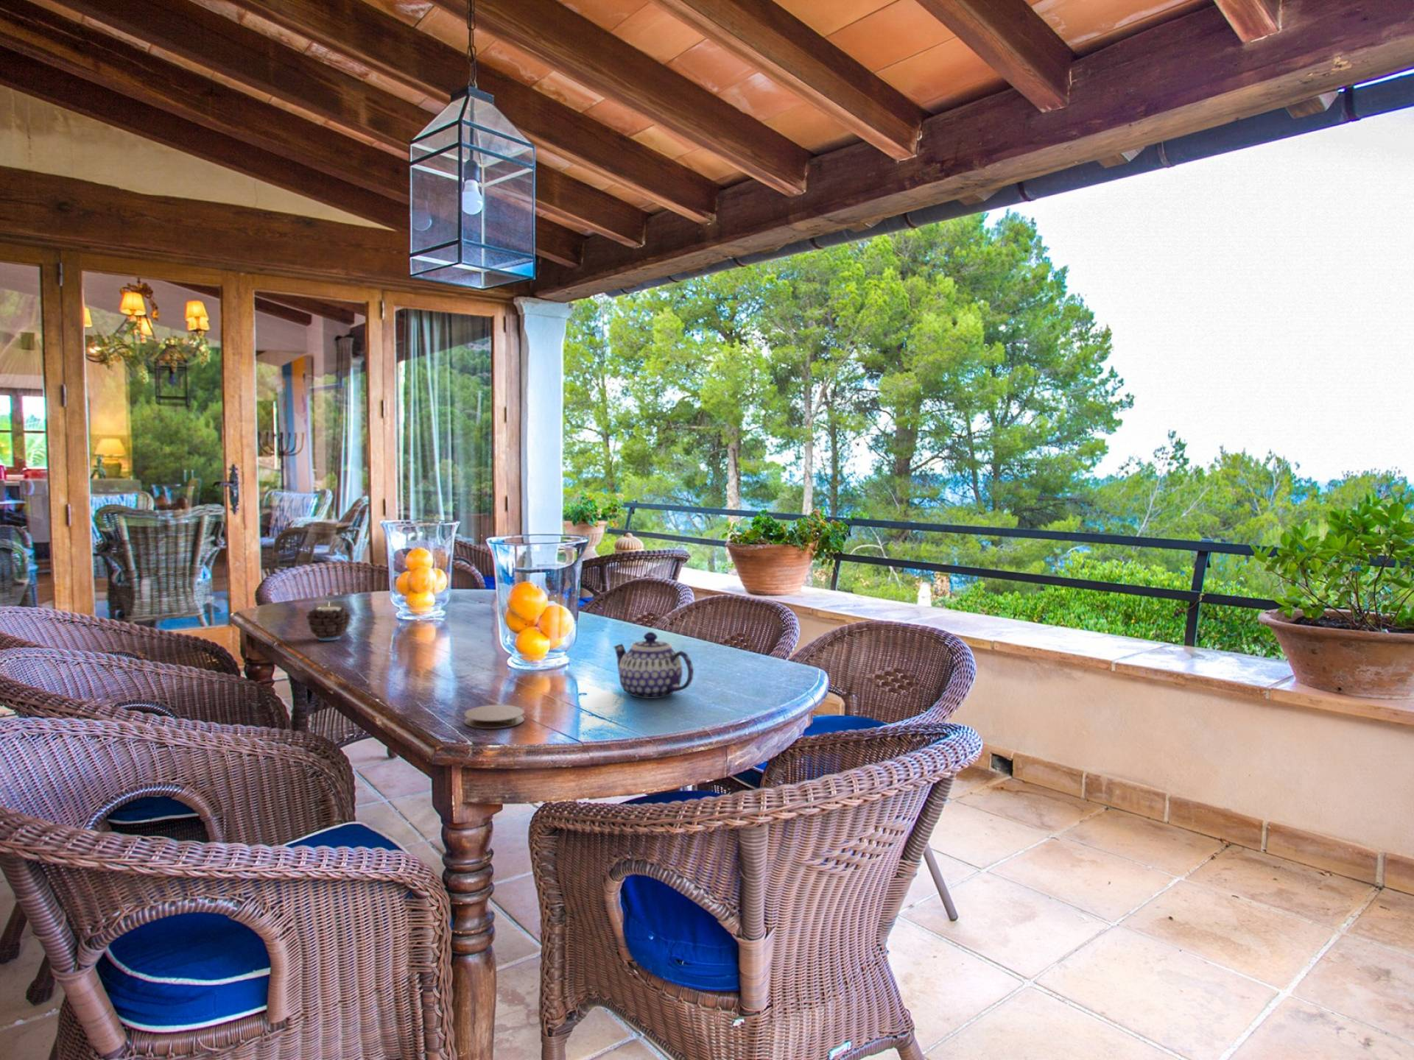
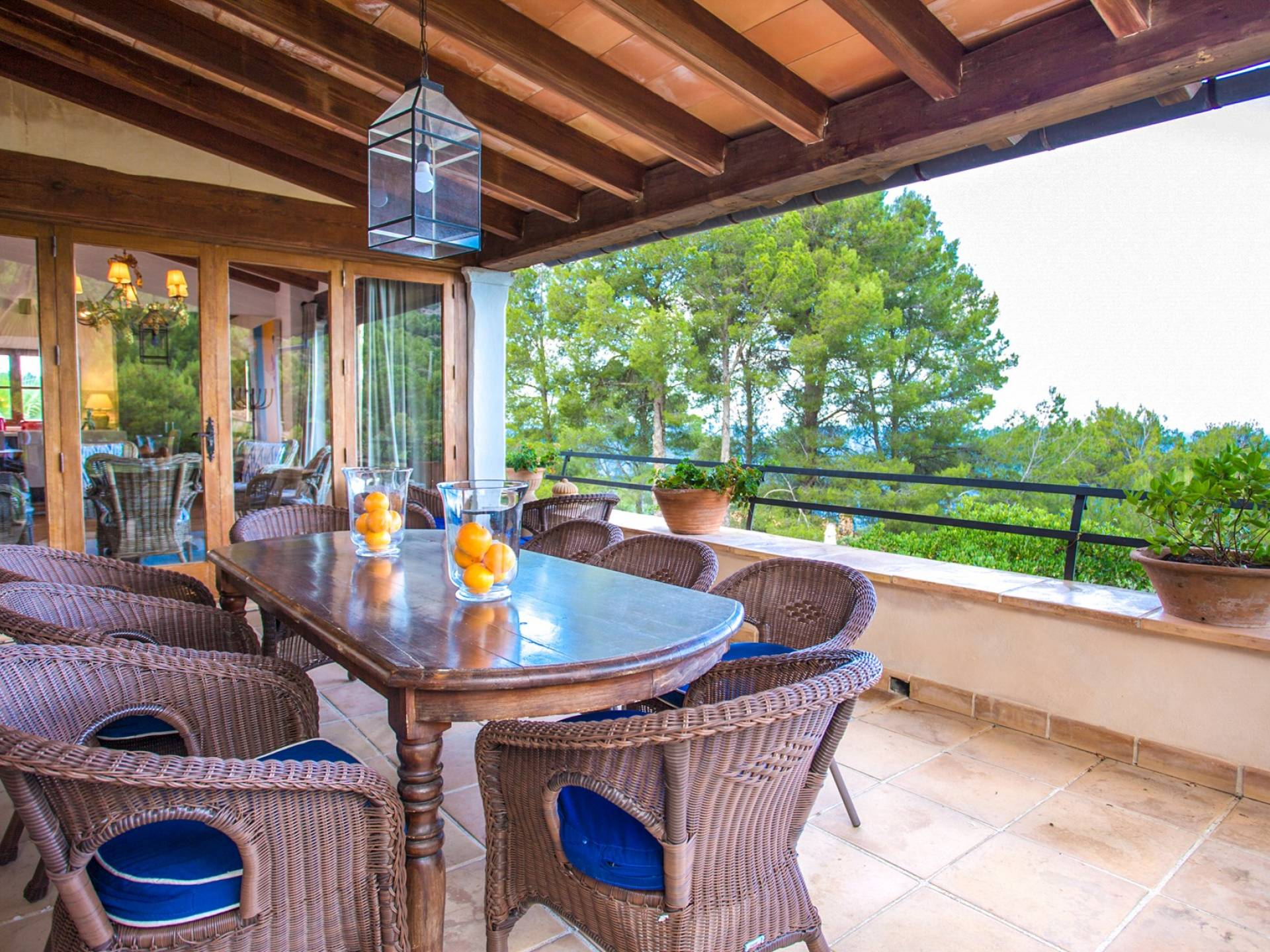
- coaster [463,704,526,729]
- candle [306,600,352,641]
- teapot [612,631,695,699]
